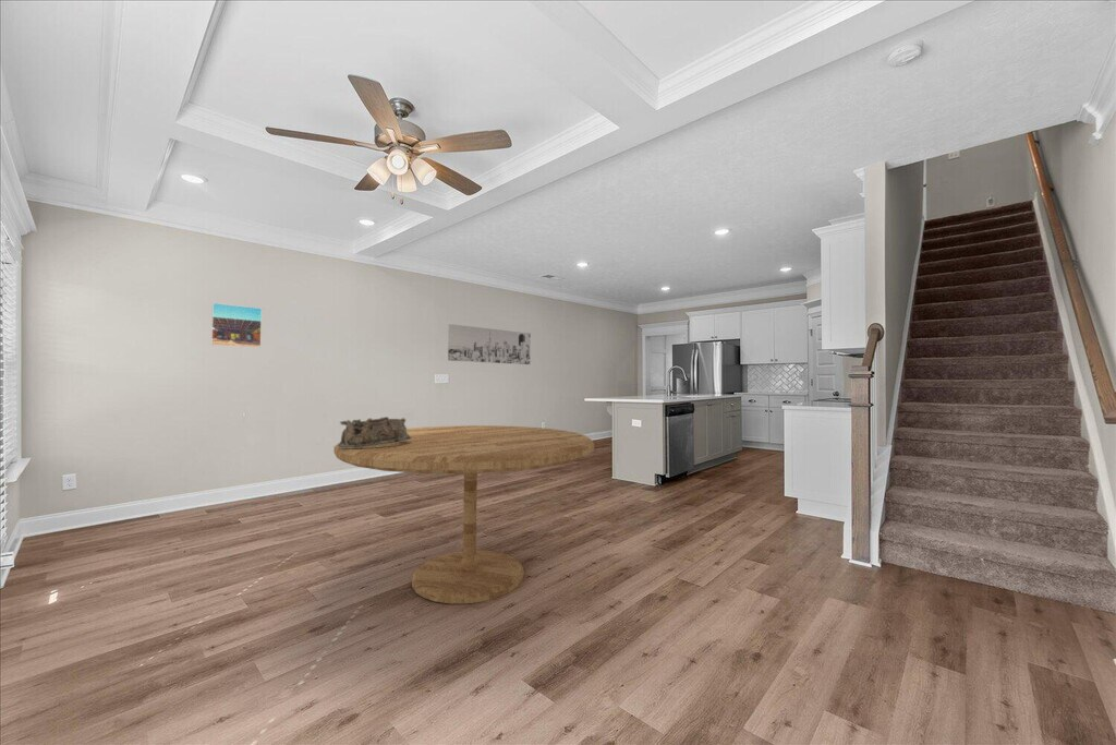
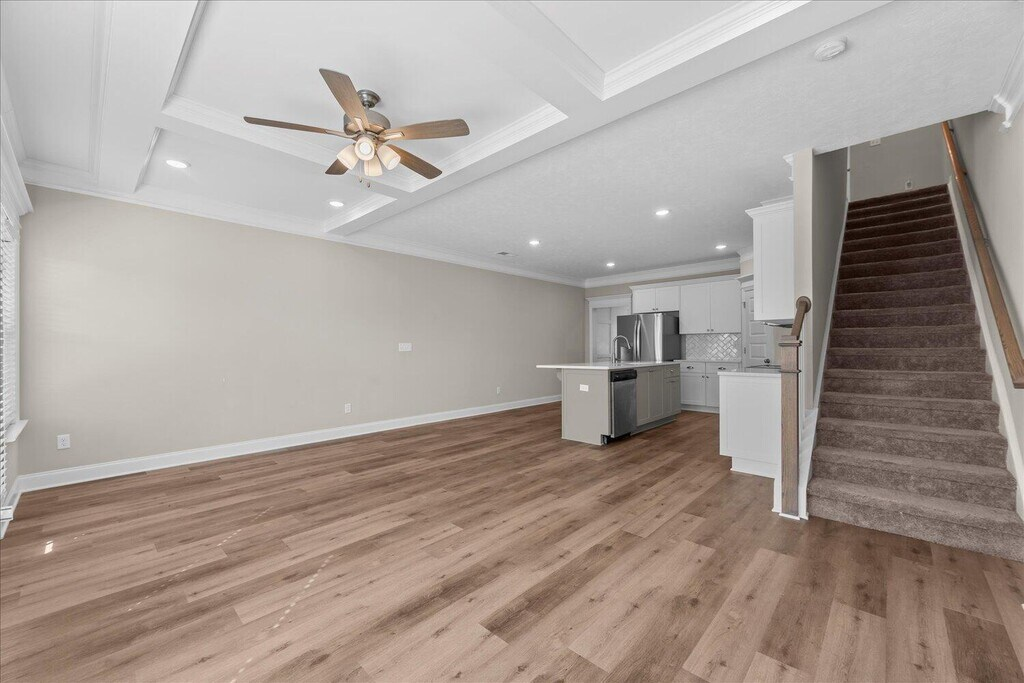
- dining table [332,424,595,604]
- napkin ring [337,416,411,448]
- wall art [447,323,532,365]
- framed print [210,302,263,349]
